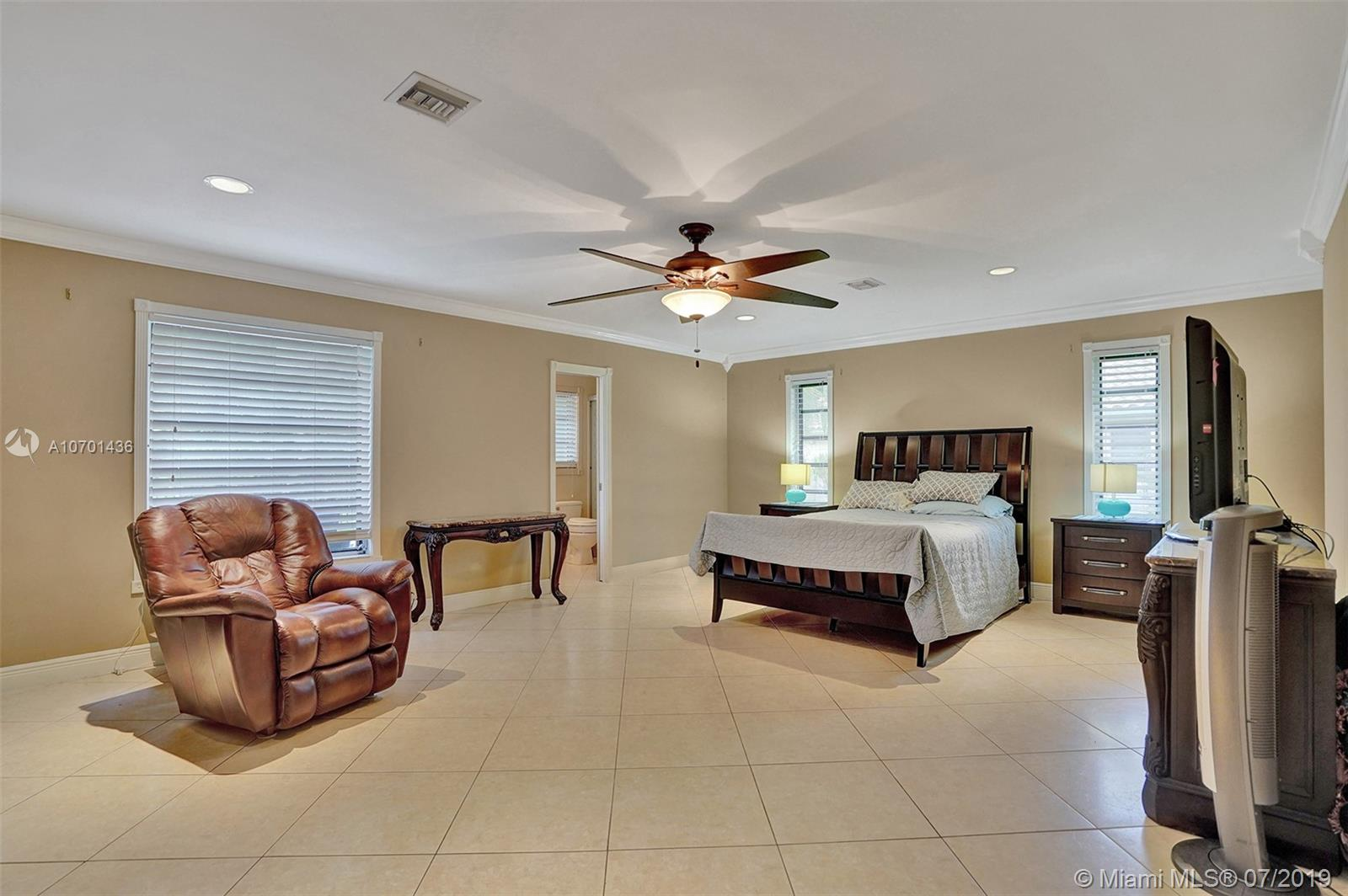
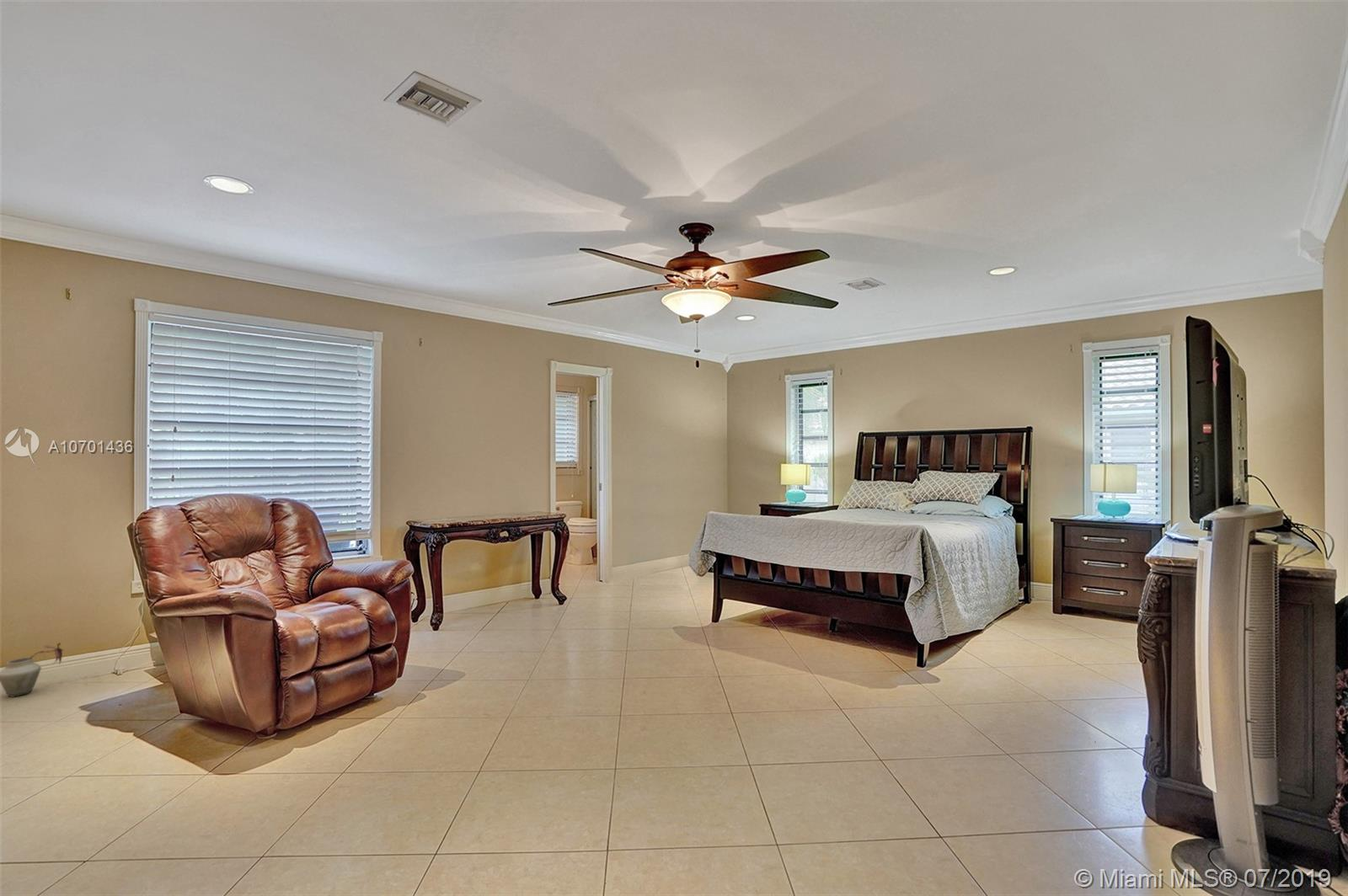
+ vase [0,642,64,698]
